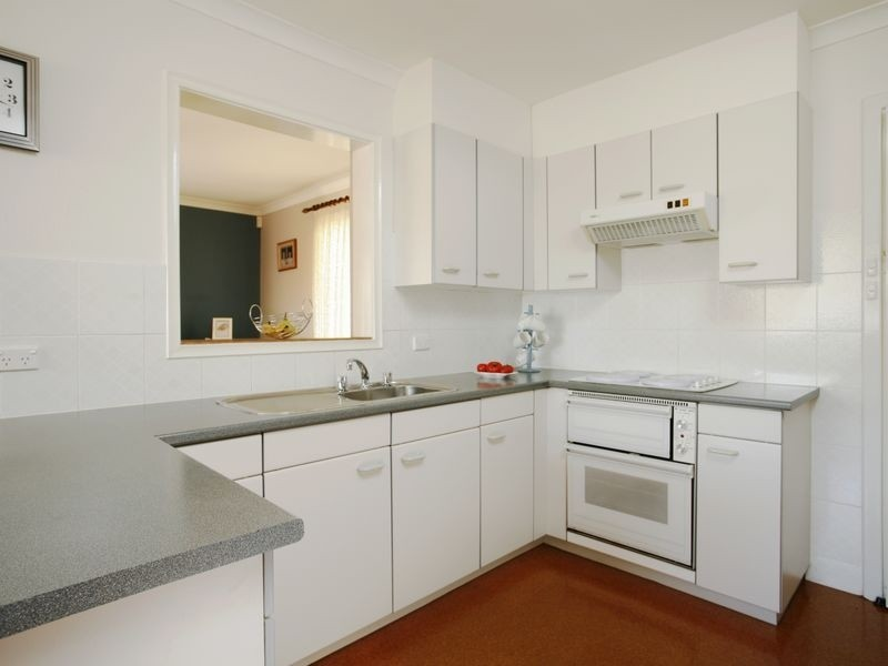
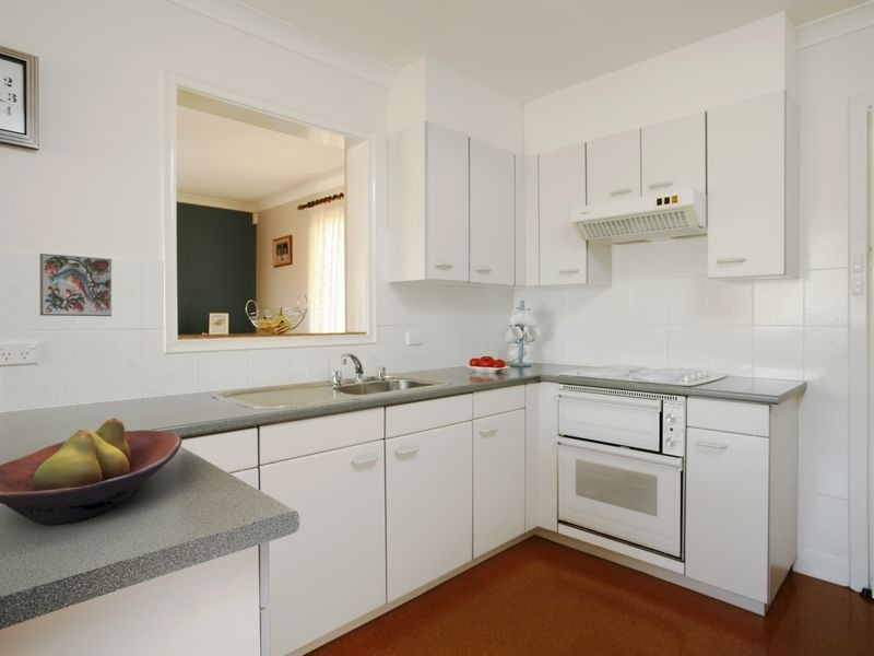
+ fruit bowl [0,418,184,526]
+ decorative tile [39,253,113,317]
